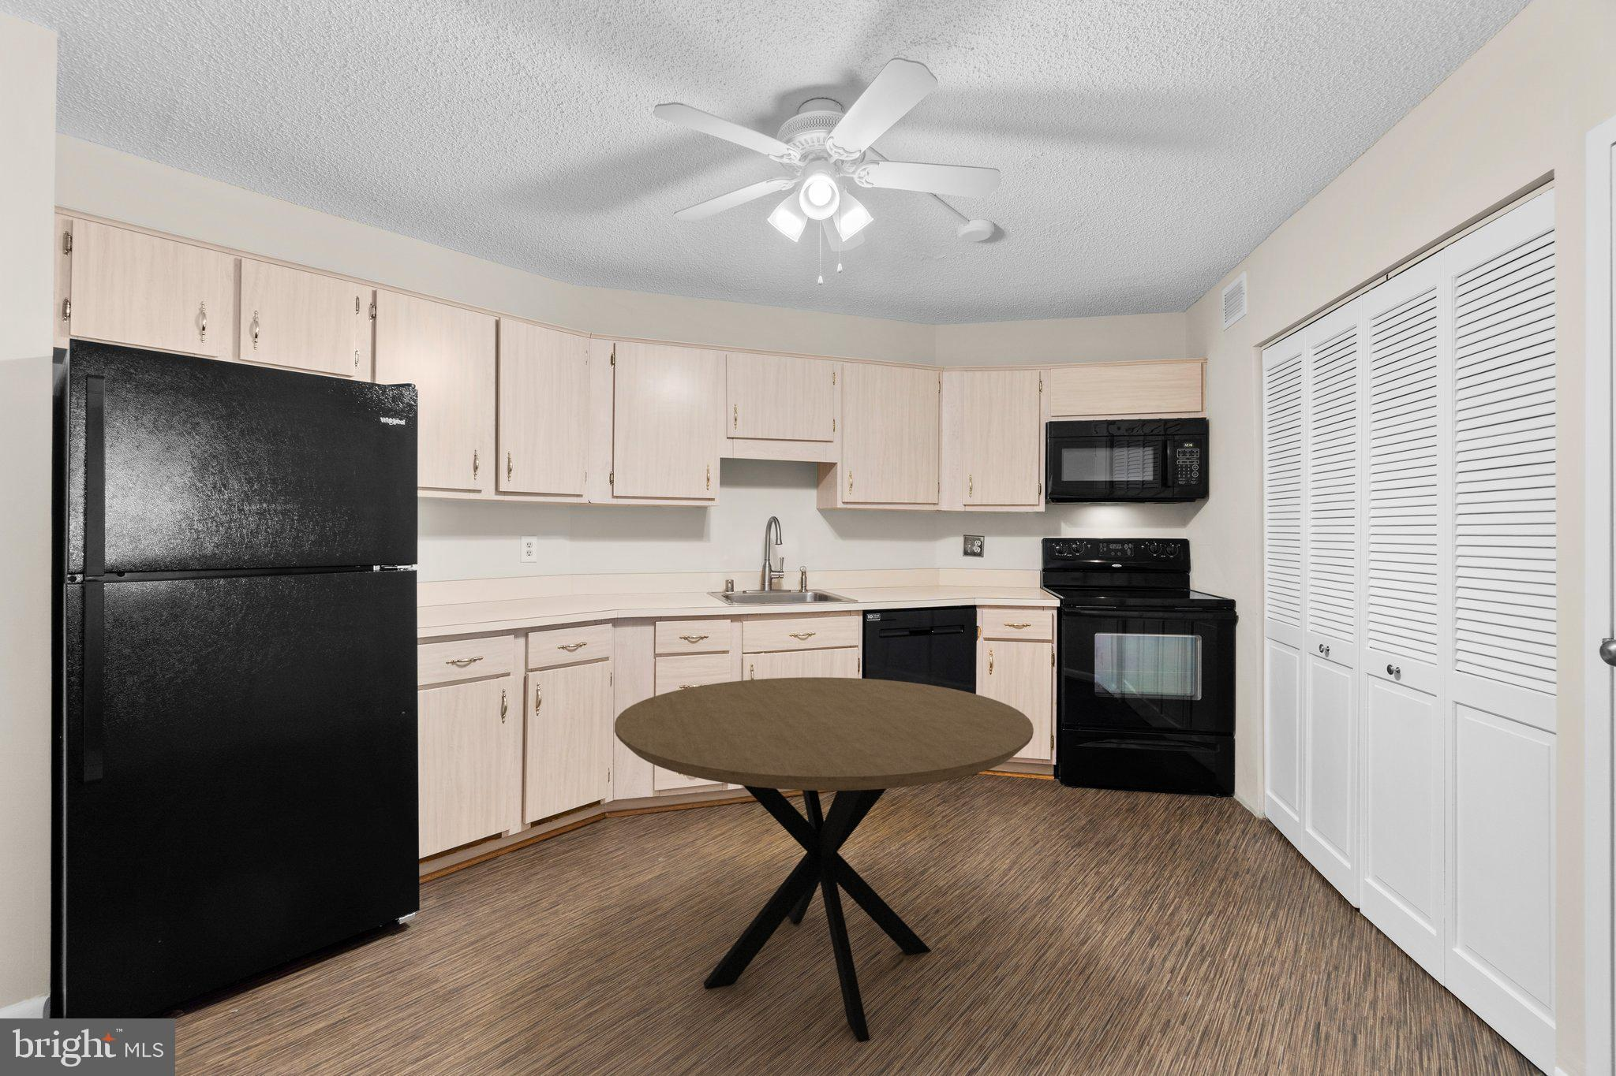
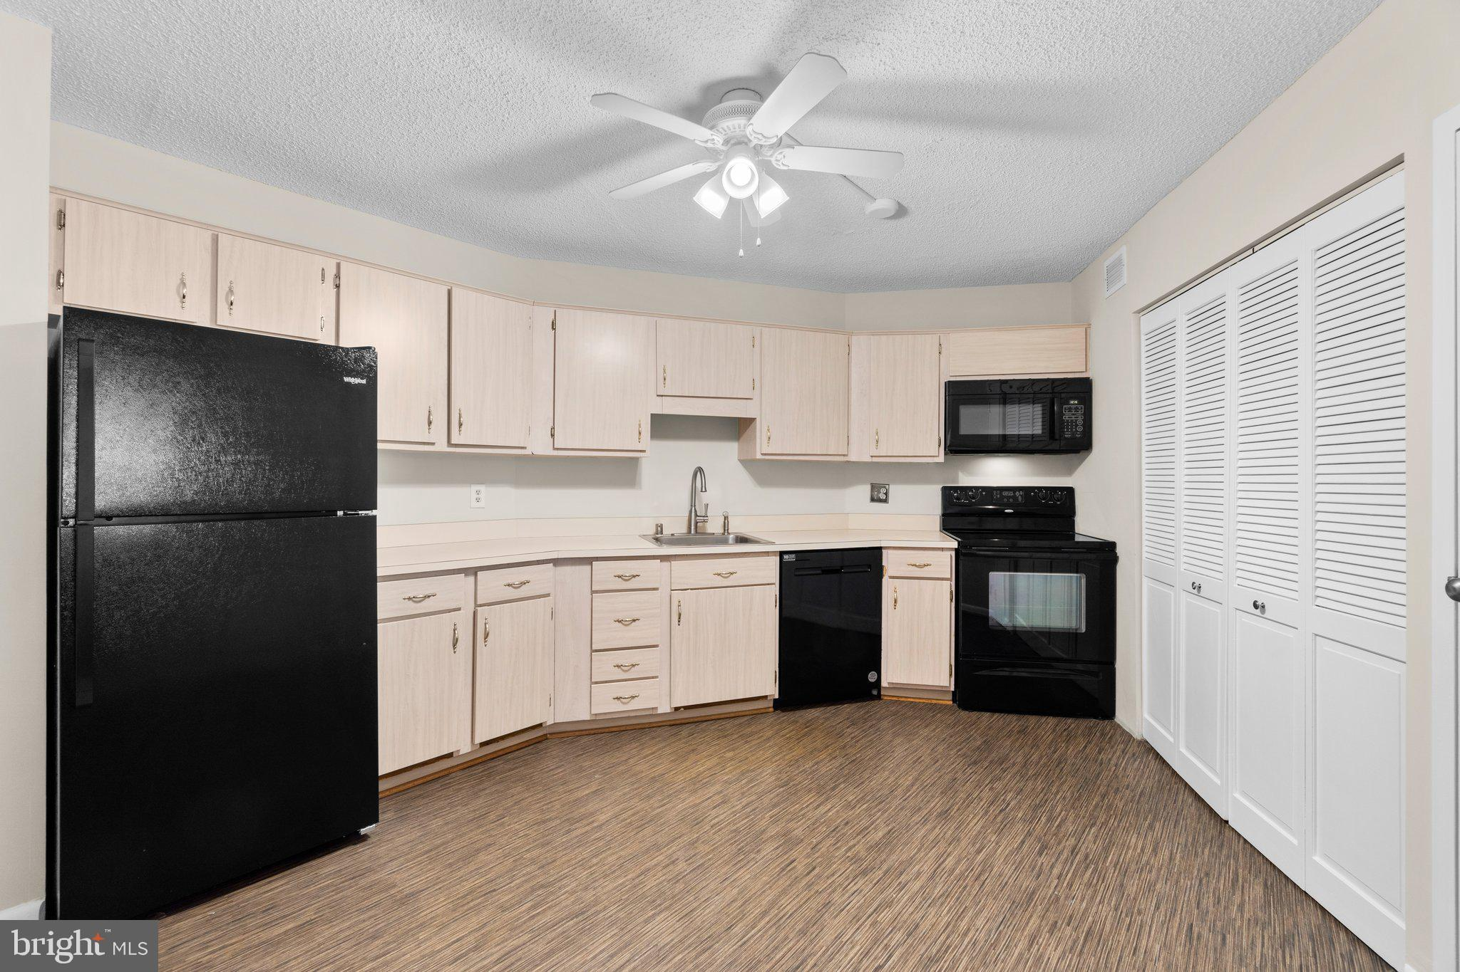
- dining table [614,676,1034,1042]
